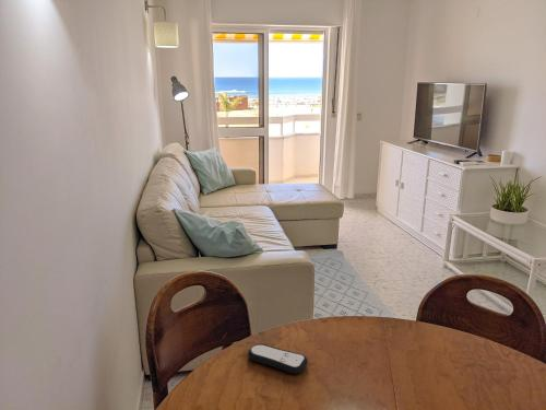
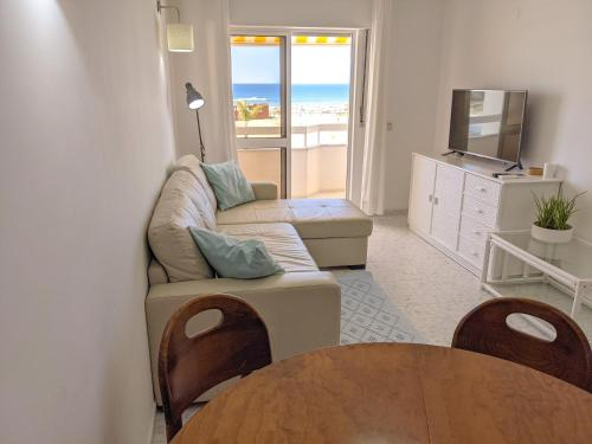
- remote control [247,343,309,375]
